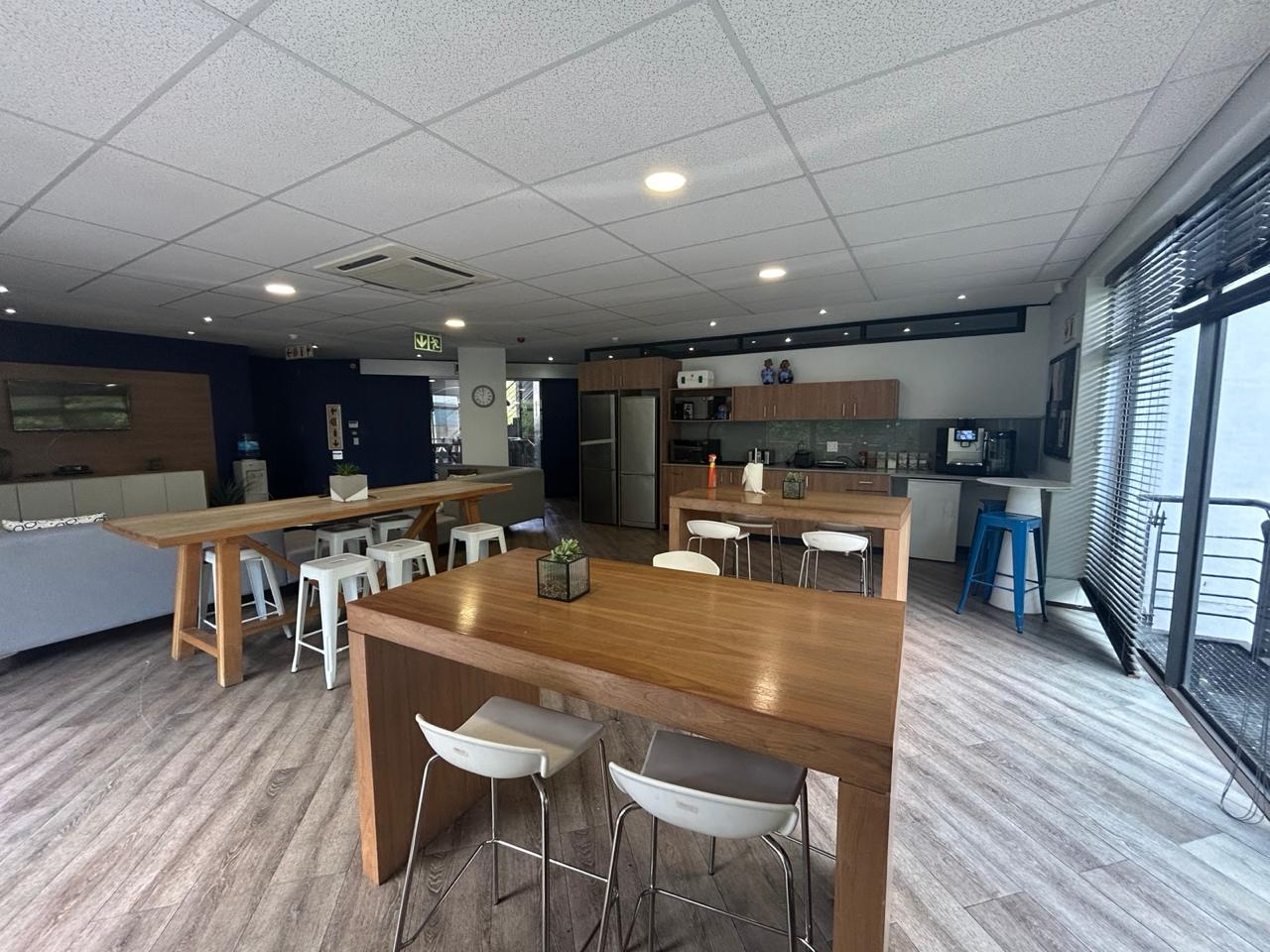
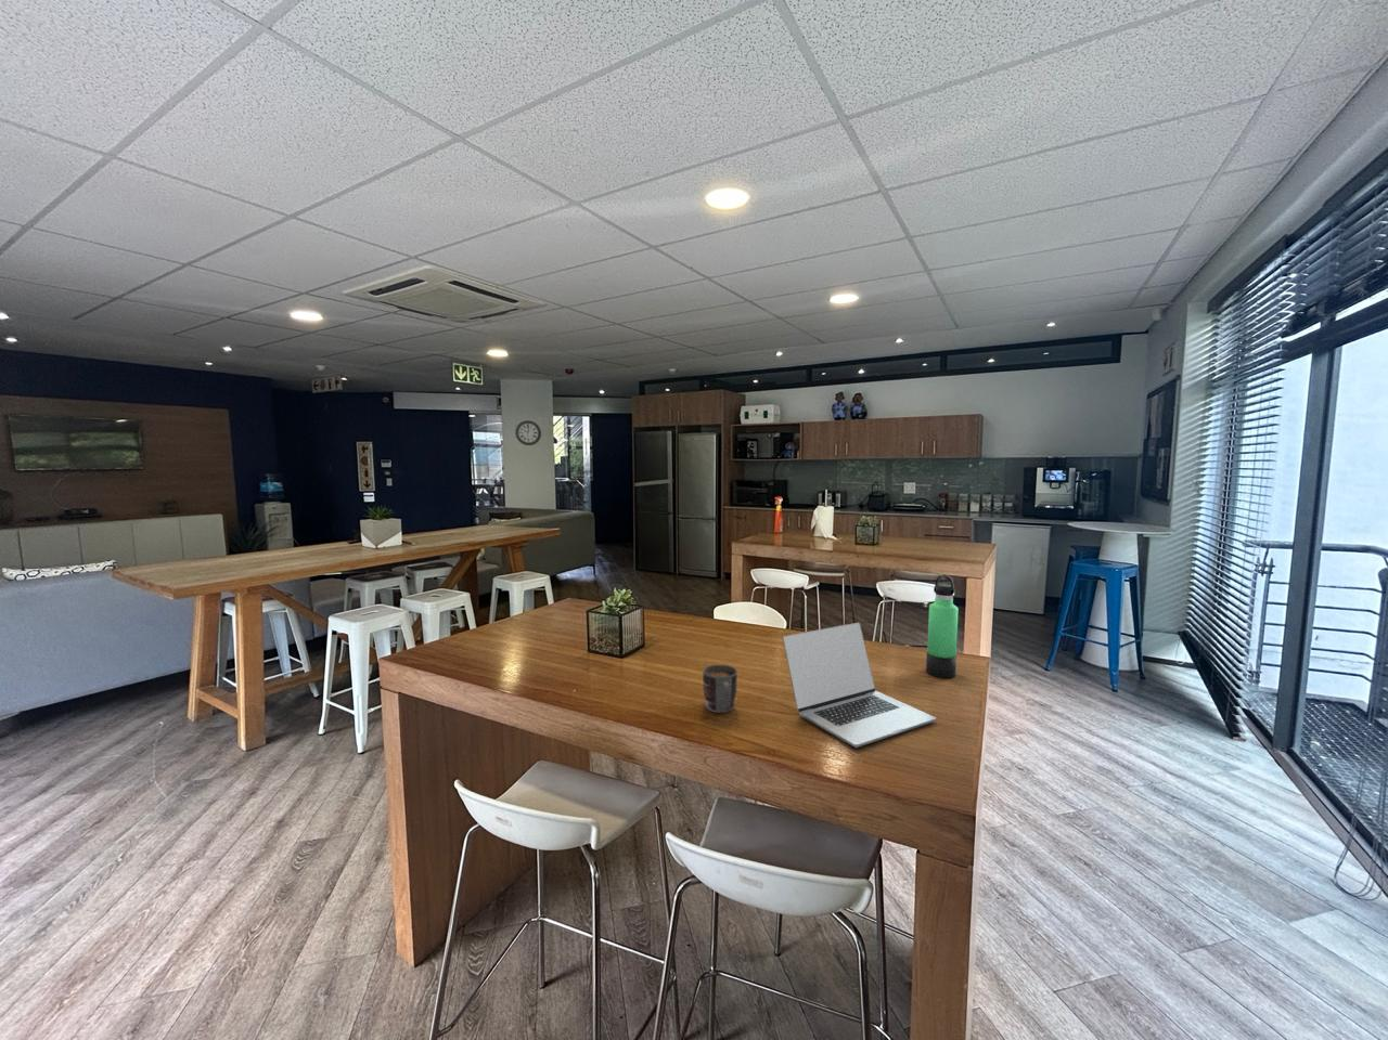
+ laptop [781,622,937,748]
+ mug [702,664,739,714]
+ thermos bottle [925,575,960,679]
